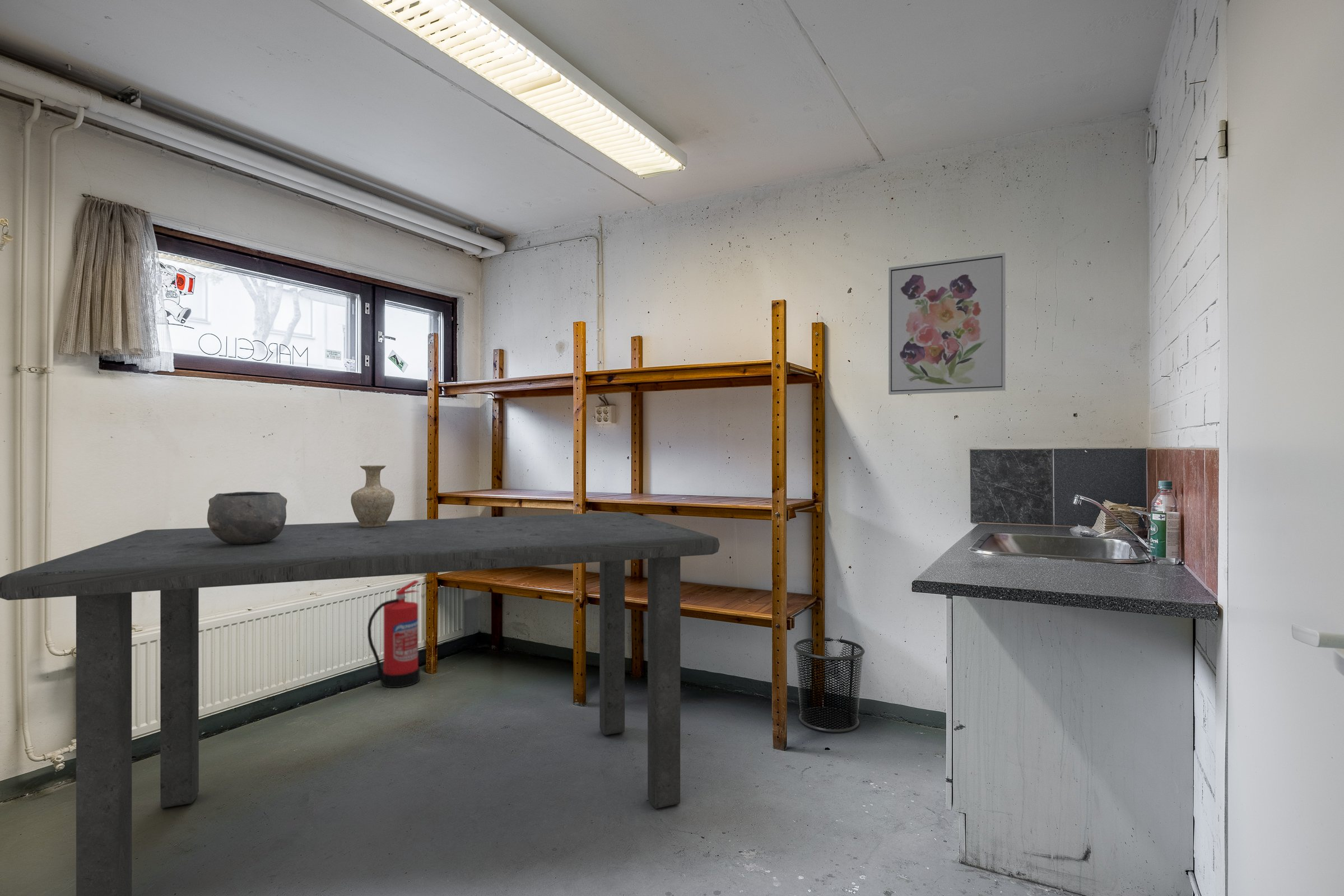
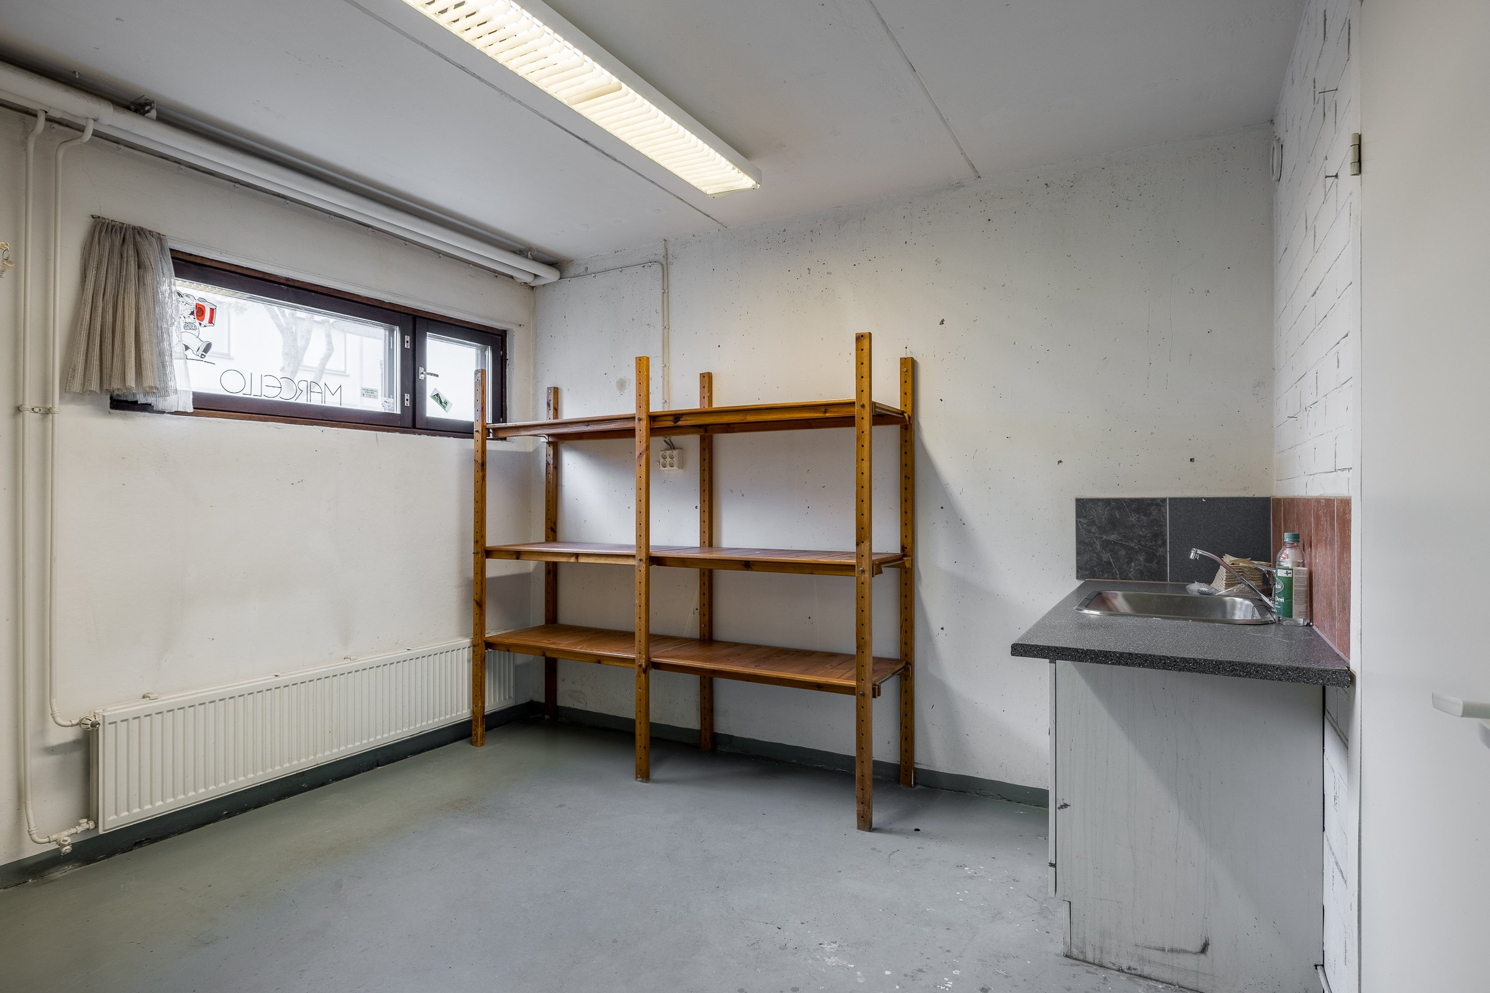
- bowl [207,491,287,545]
- wall art [888,252,1006,395]
- trash can [793,637,866,733]
- dining table [0,511,720,896]
- vase [350,465,395,528]
- fire extinguisher [367,580,420,688]
